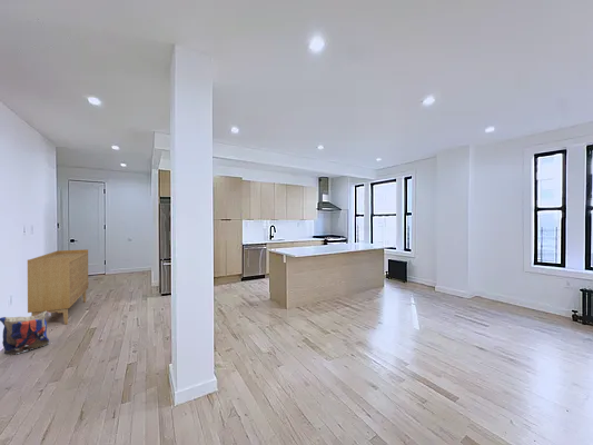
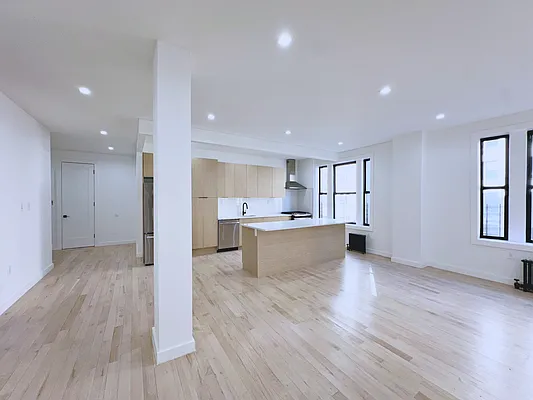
- sideboard [27,248,89,326]
- backpack [0,312,52,356]
